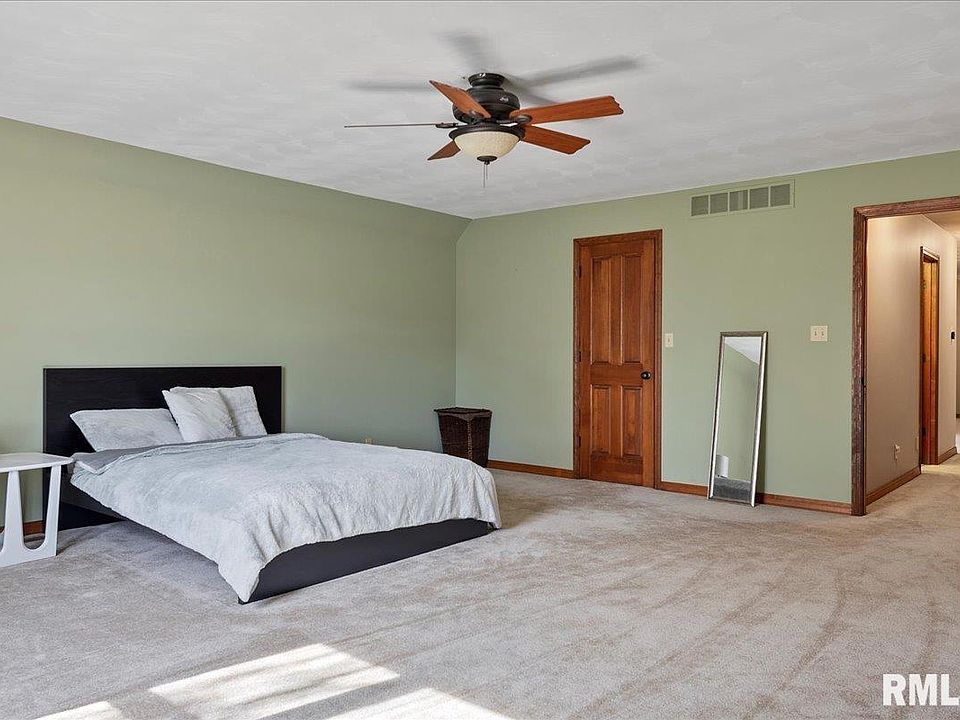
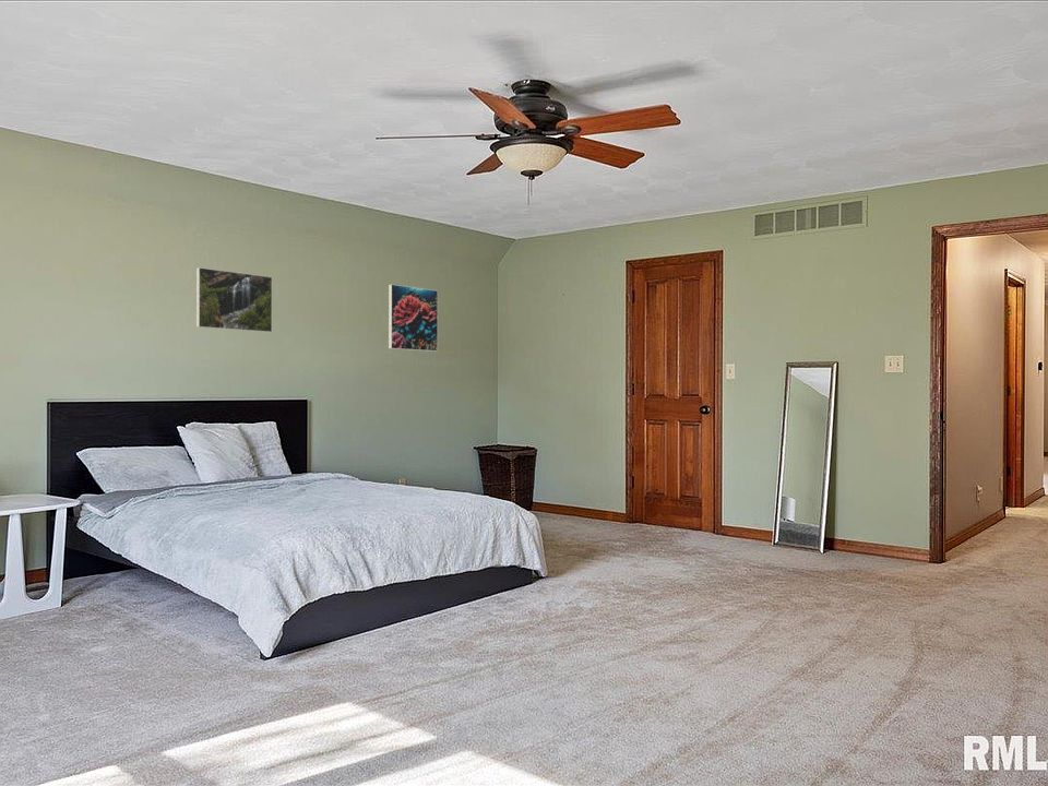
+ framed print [388,283,439,353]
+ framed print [195,266,273,334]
